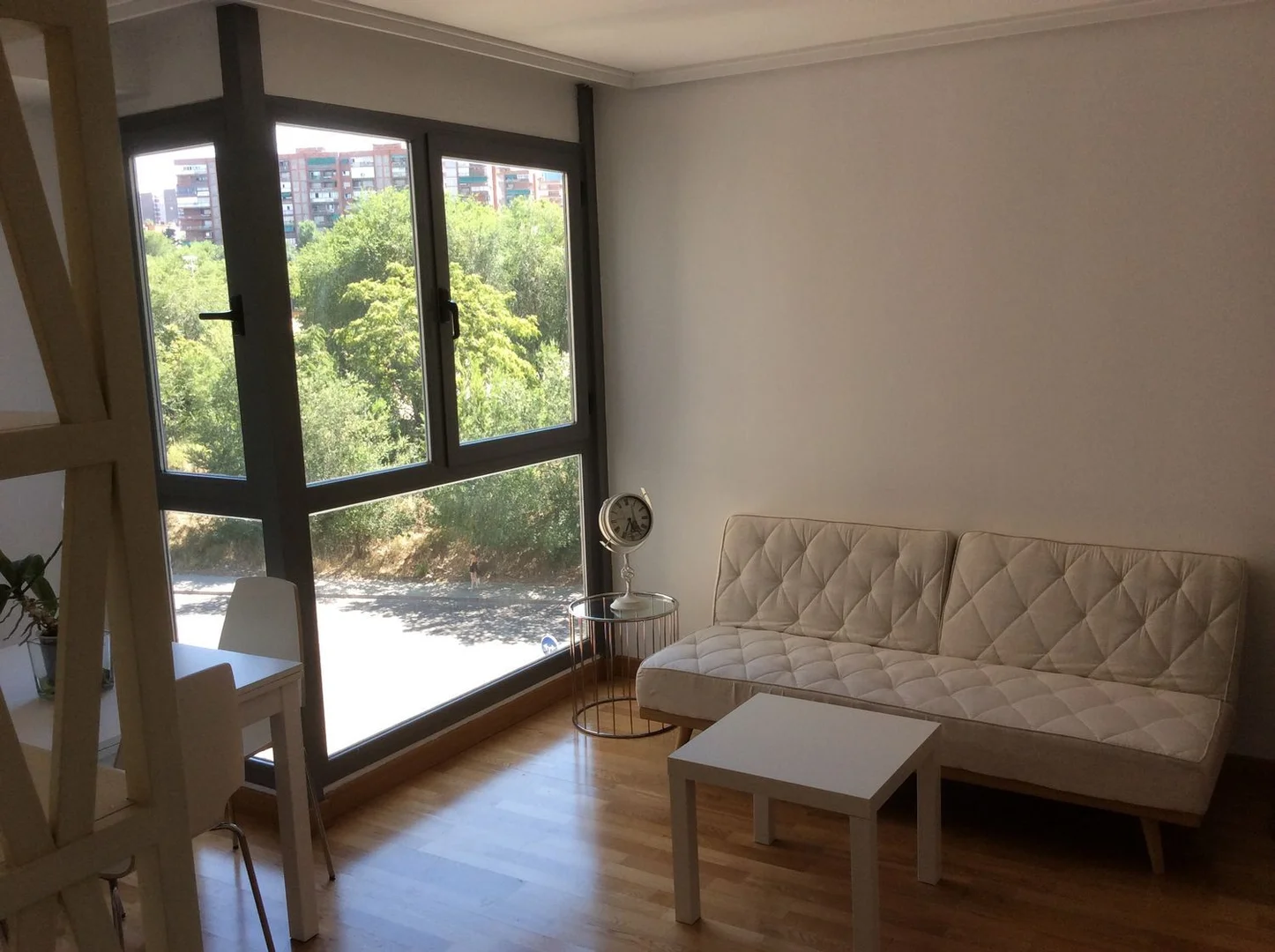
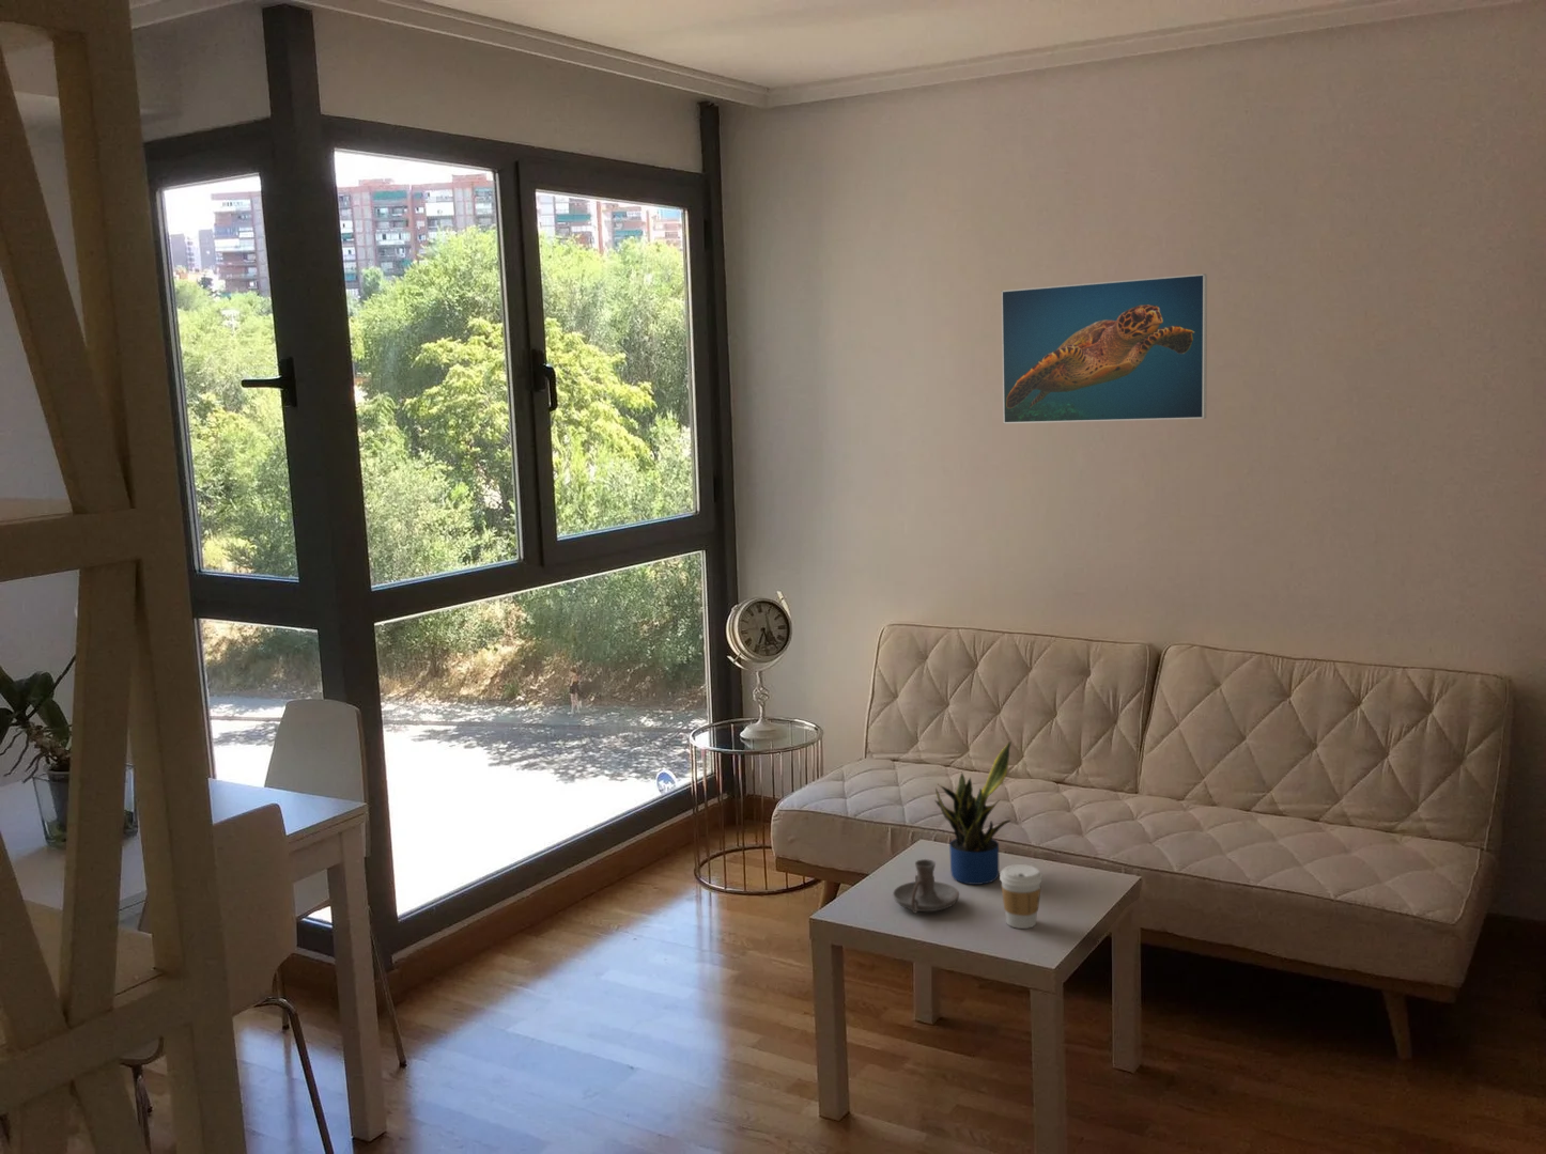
+ potted plant [934,741,1012,886]
+ coffee cup [999,863,1044,930]
+ candle holder [891,858,960,915]
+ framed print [1000,273,1208,424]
